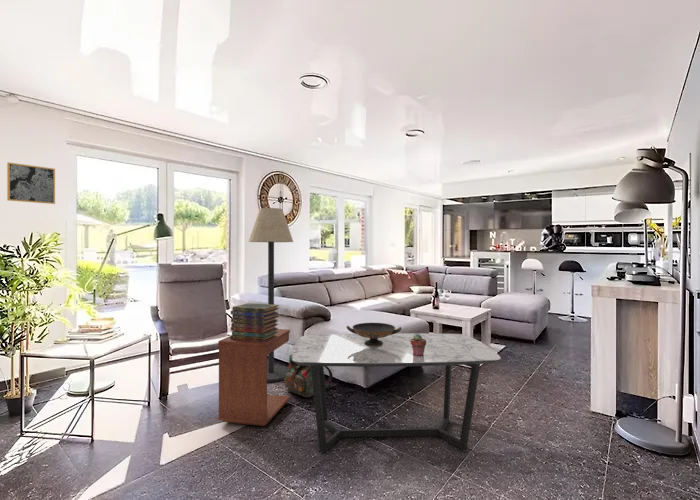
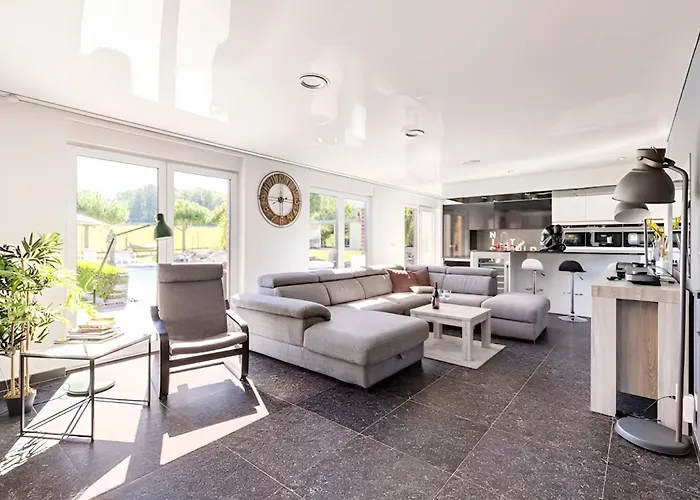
- backpack [283,354,337,398]
- decorative bowl [346,322,403,346]
- wall art [6,161,56,205]
- coffee table [291,332,502,454]
- side table [217,328,291,427]
- floor lamp [247,207,294,383]
- book stack [229,302,280,342]
- potted succulent [410,333,426,356]
